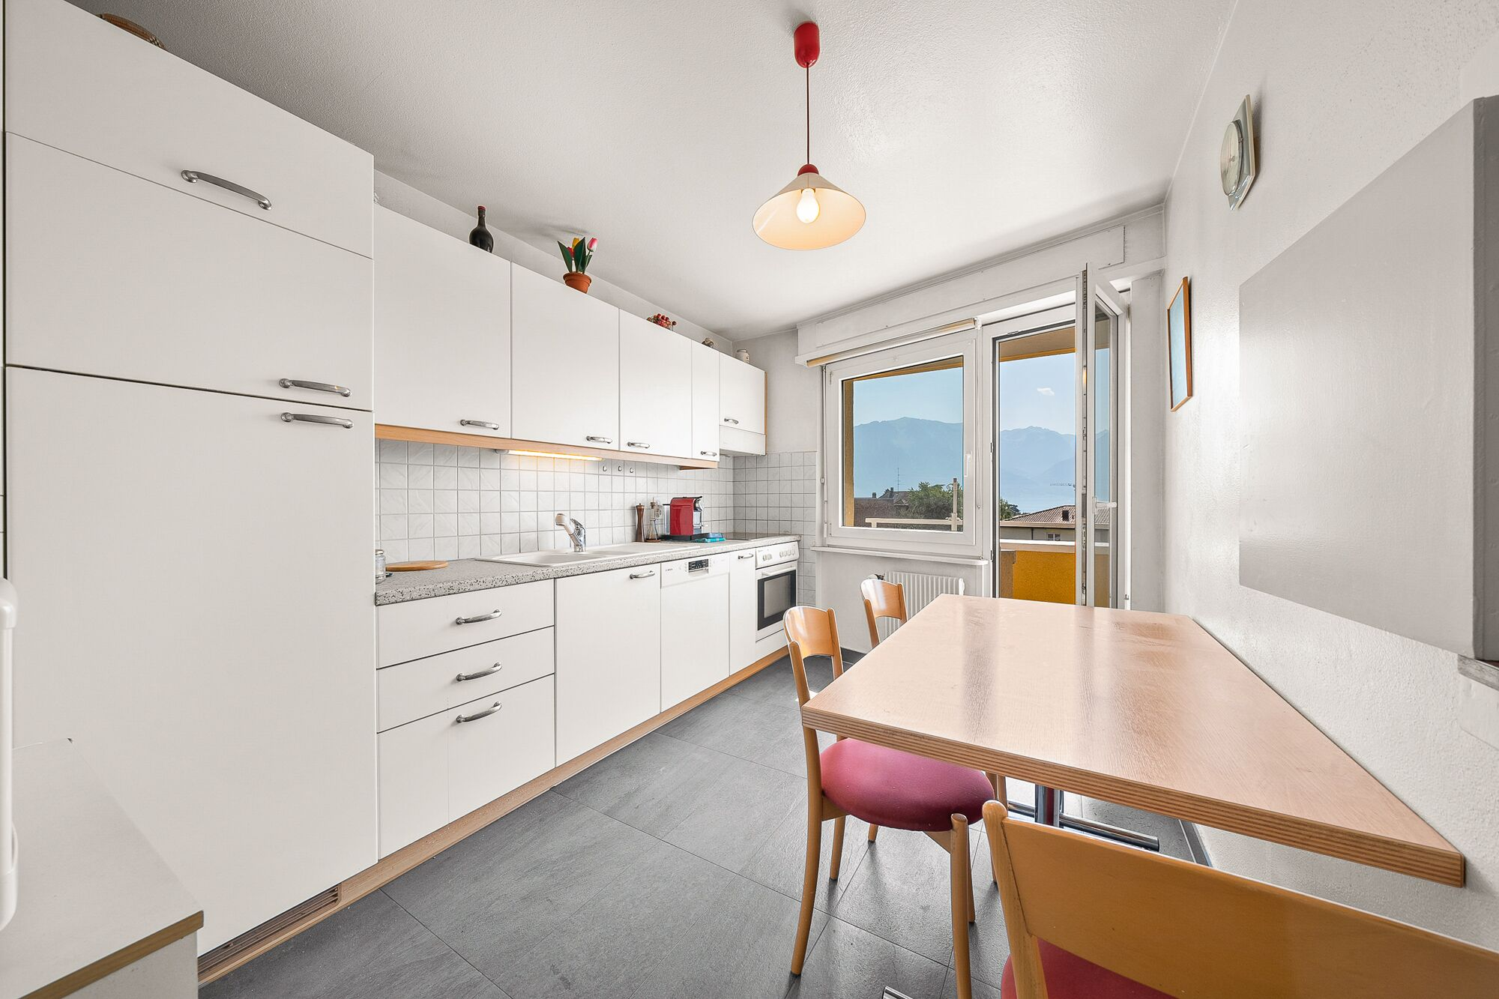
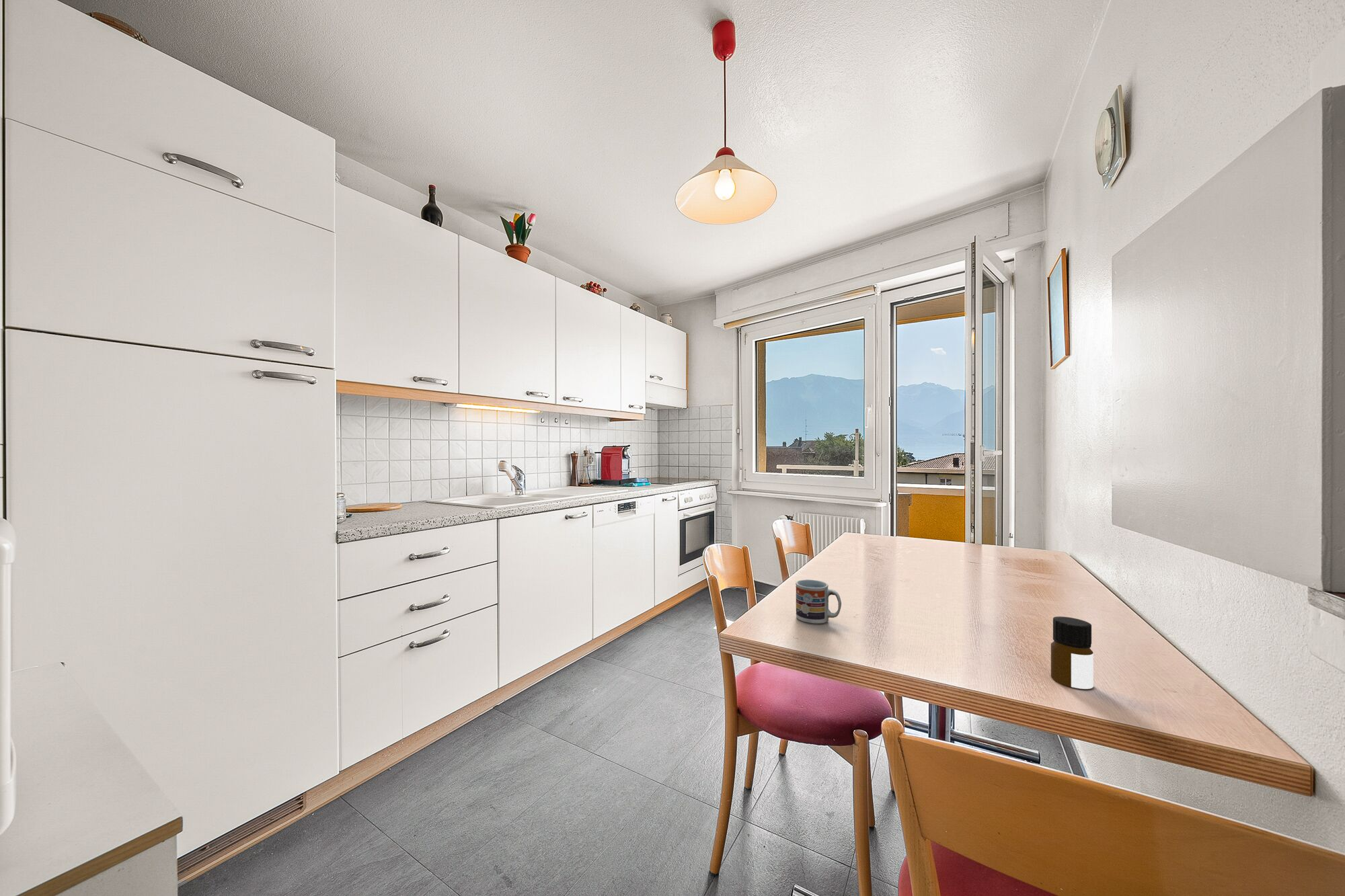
+ bottle [1050,616,1094,690]
+ cup [795,579,842,624]
